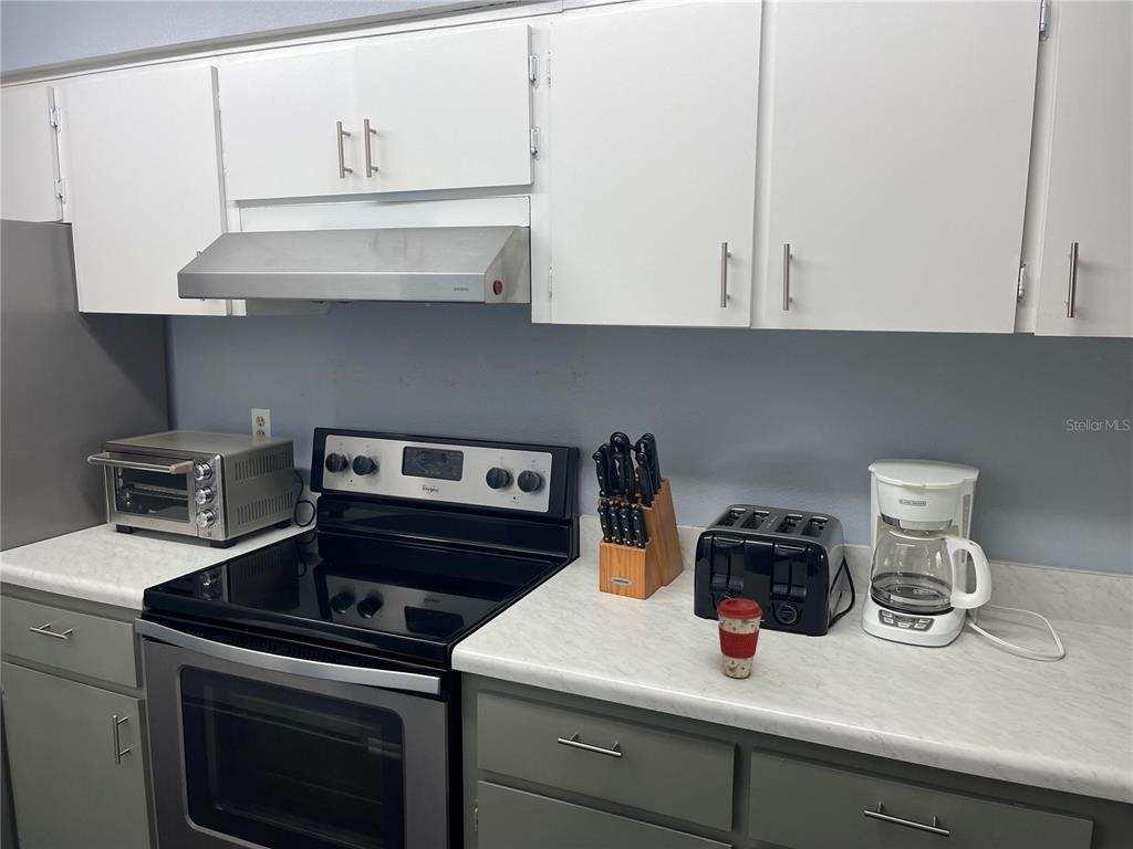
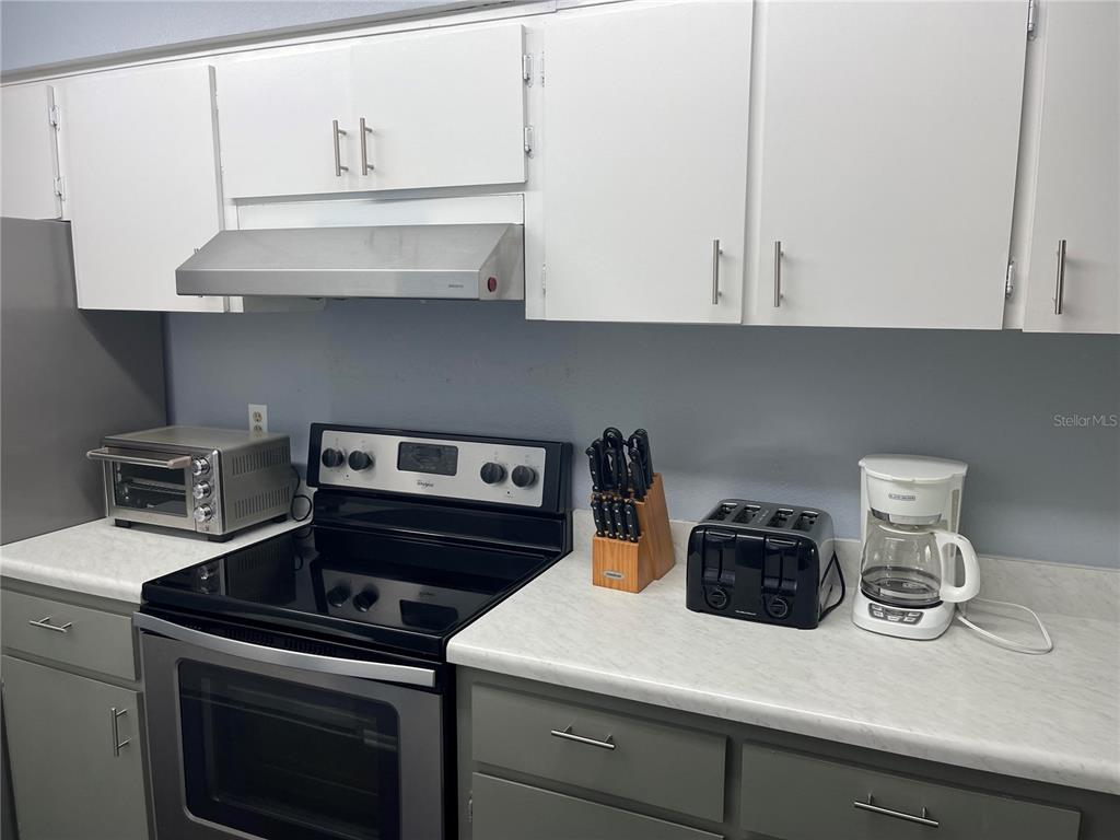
- coffee cup [716,597,763,679]
